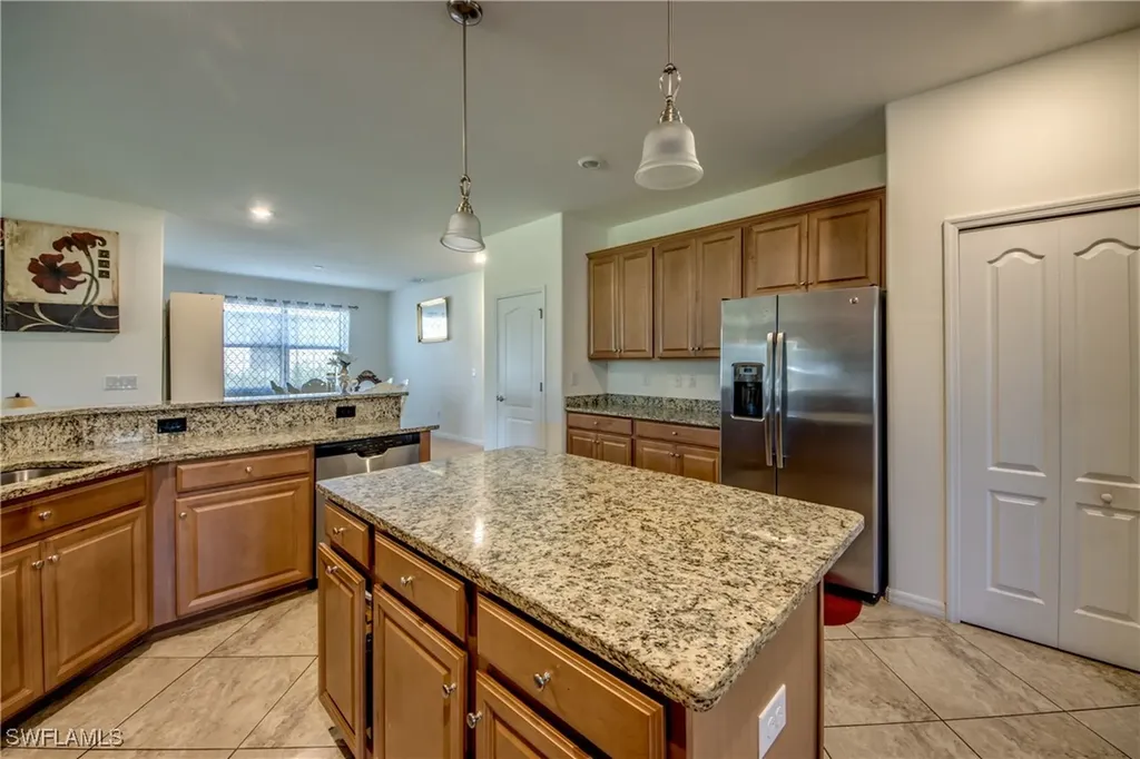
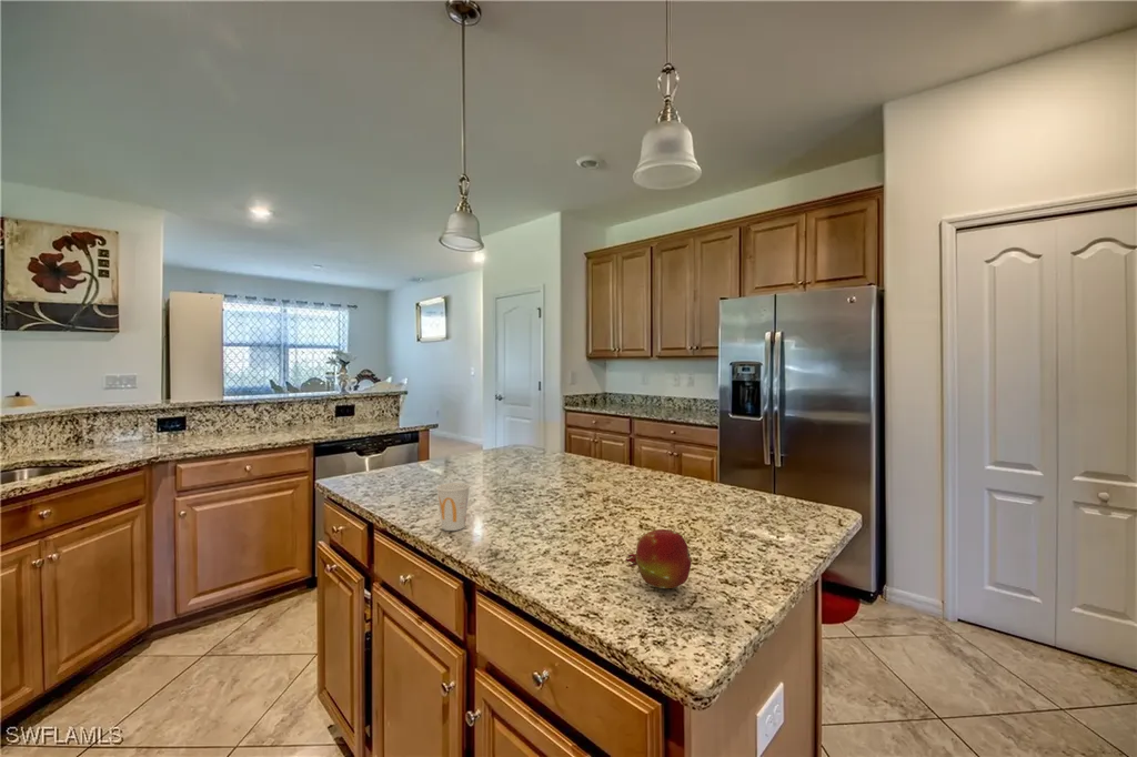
+ cup [435,482,471,532]
+ fruit [624,528,692,589]
